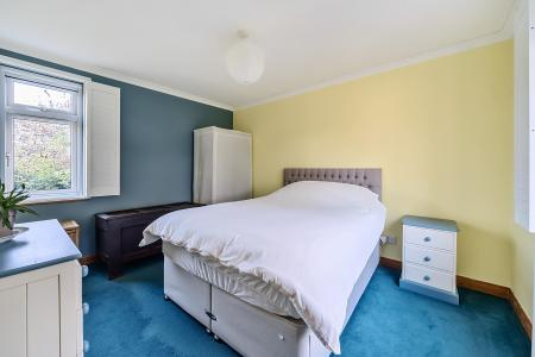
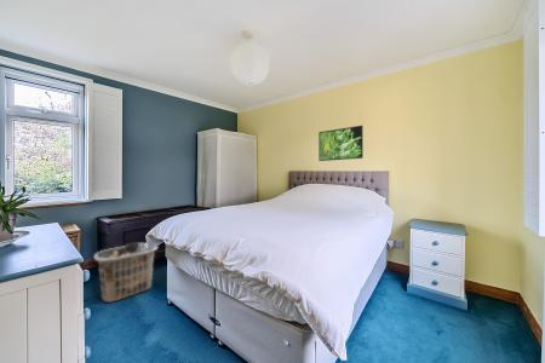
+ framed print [317,125,365,162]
+ clothes hamper [92,240,159,304]
